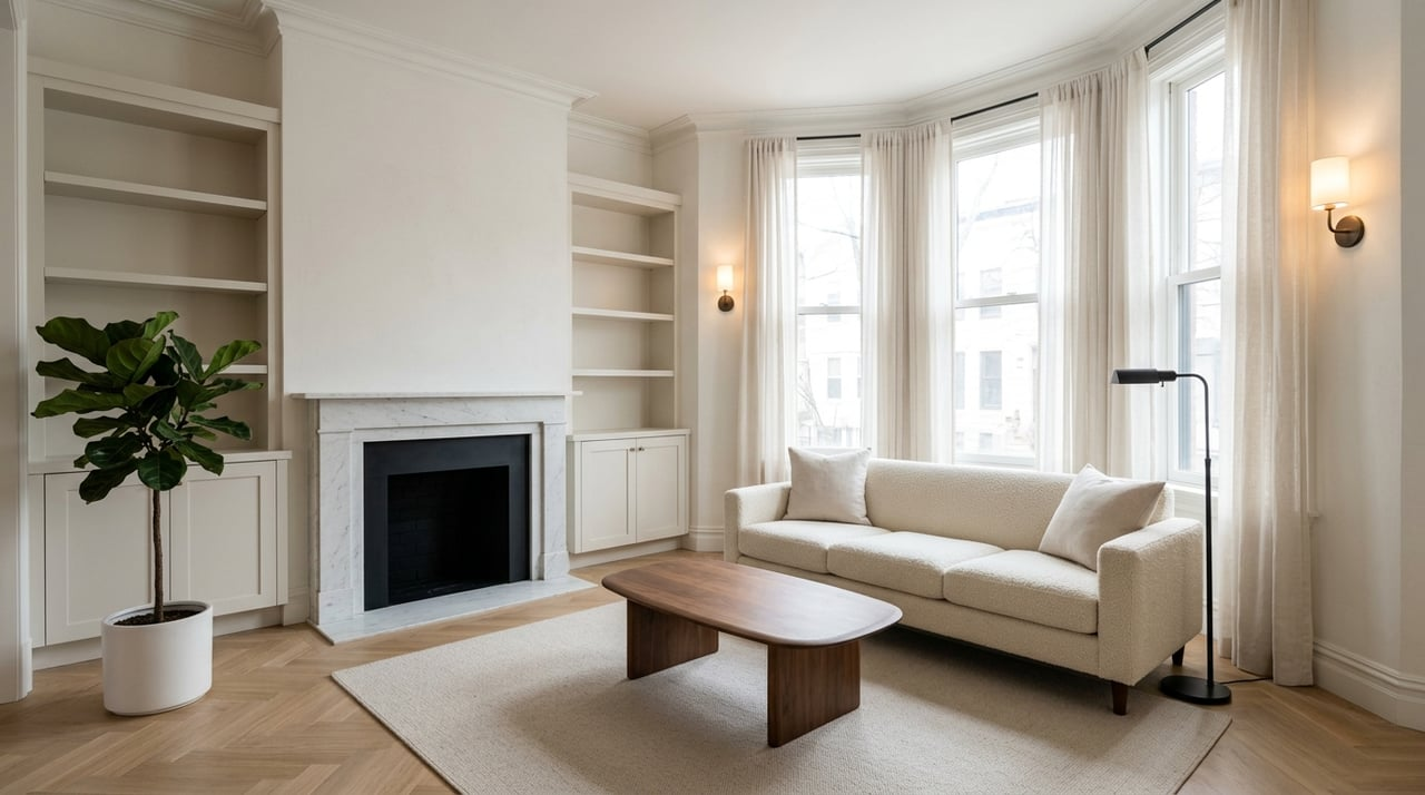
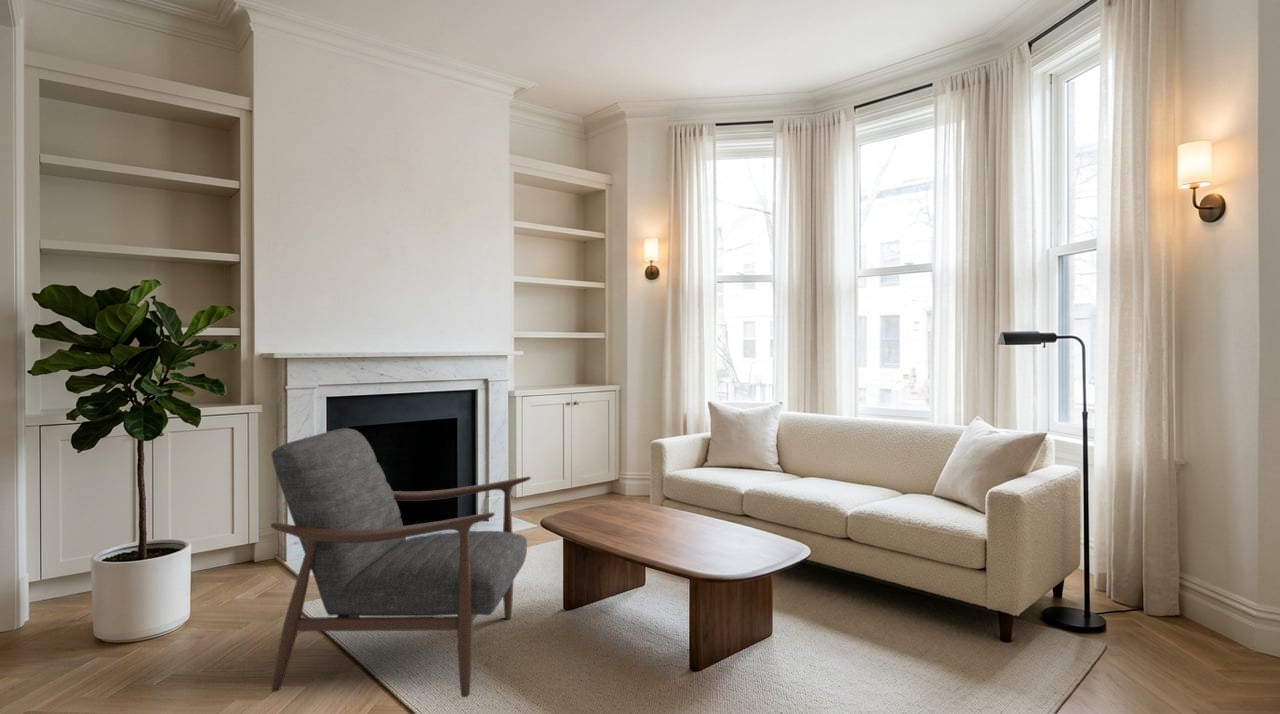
+ chair [269,427,532,698]
